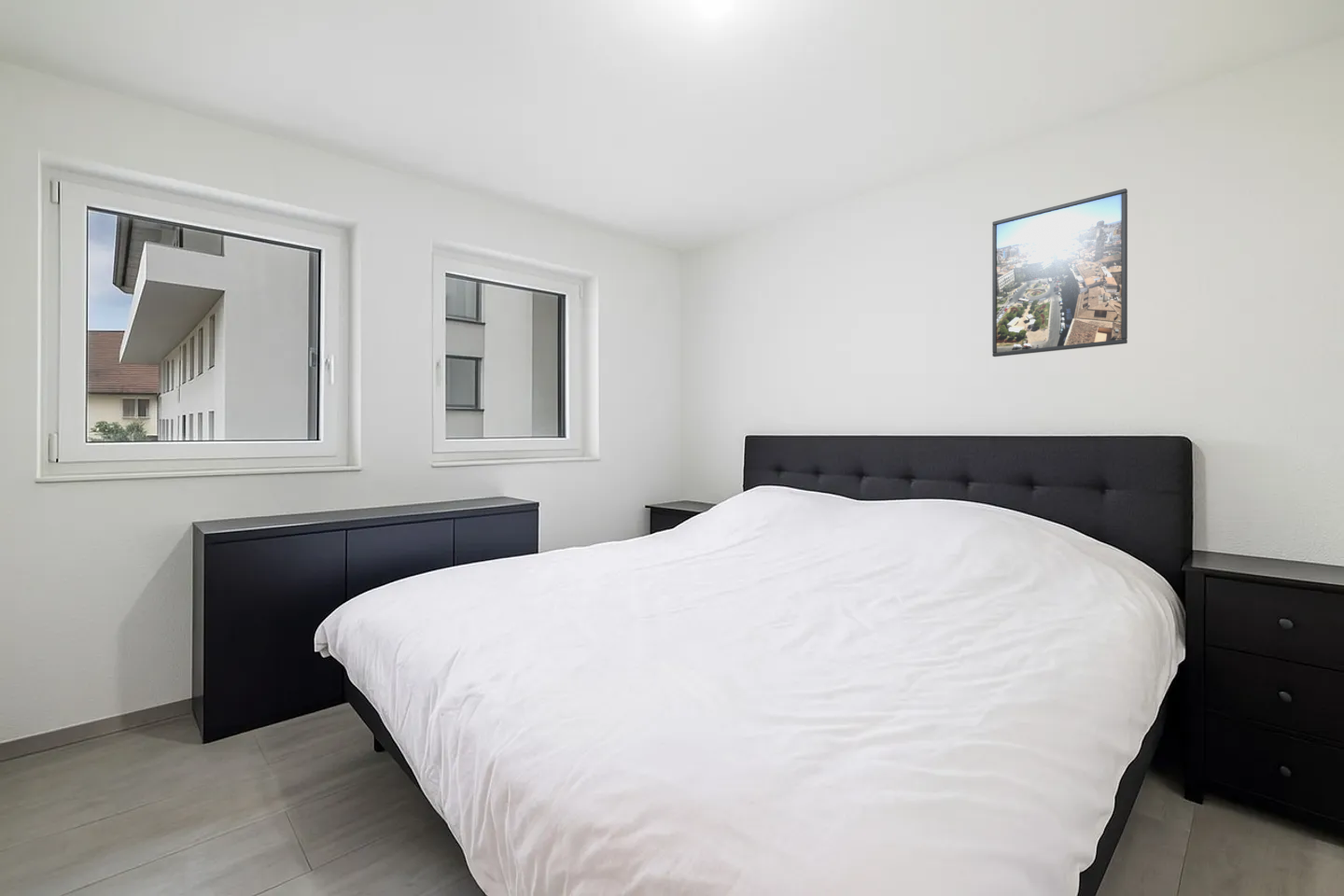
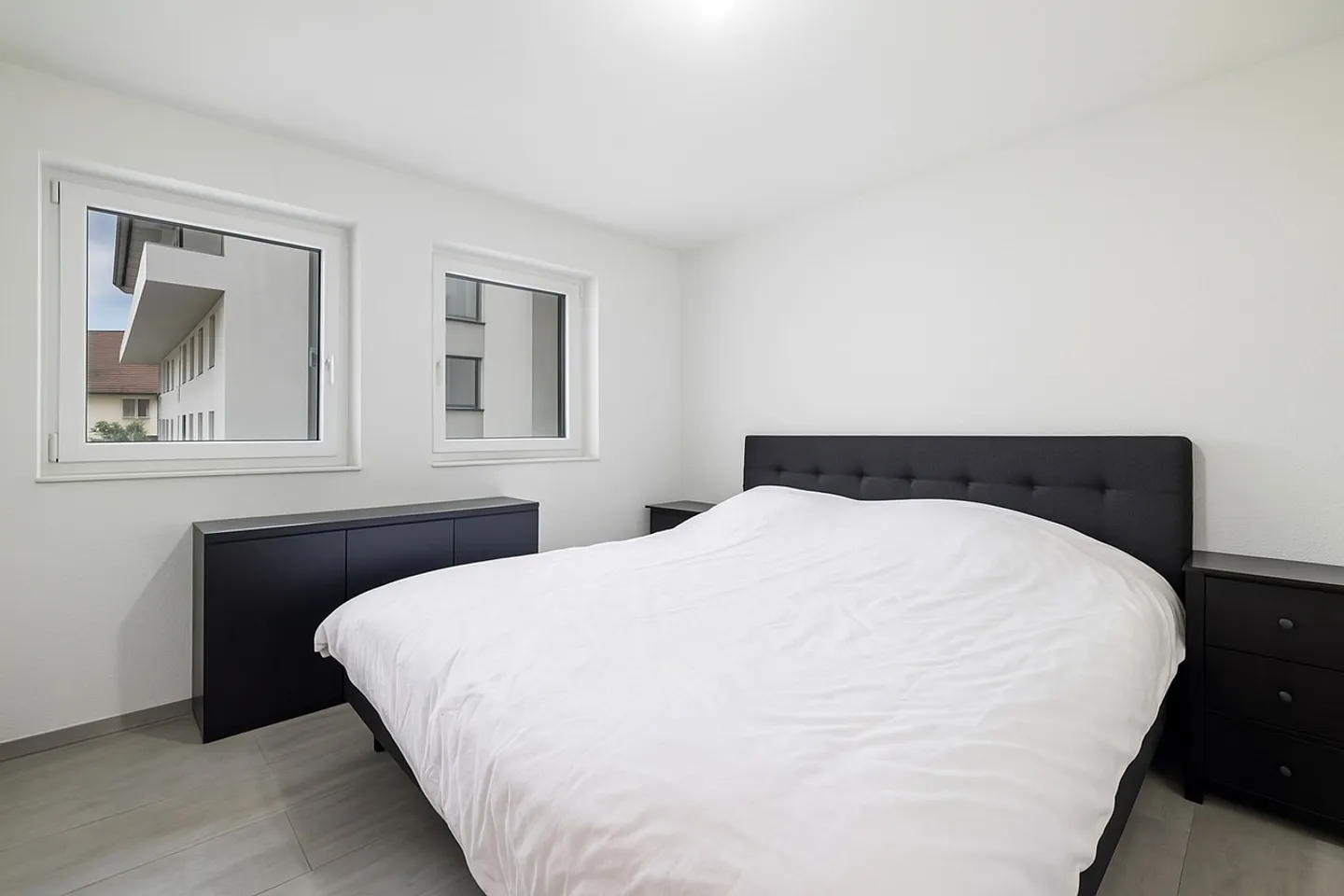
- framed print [991,188,1128,357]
